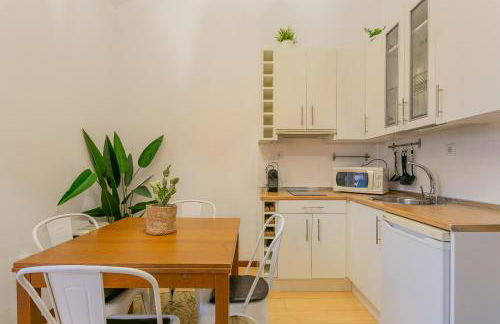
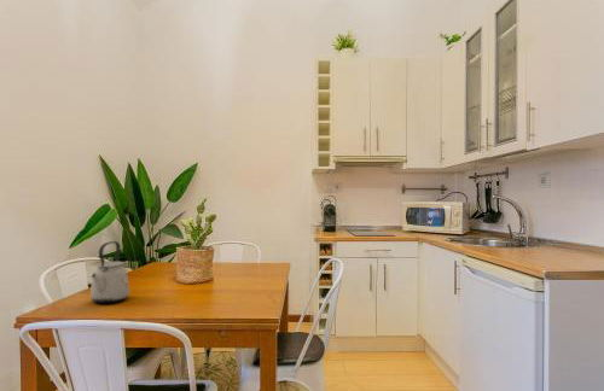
+ kettle [89,240,130,304]
